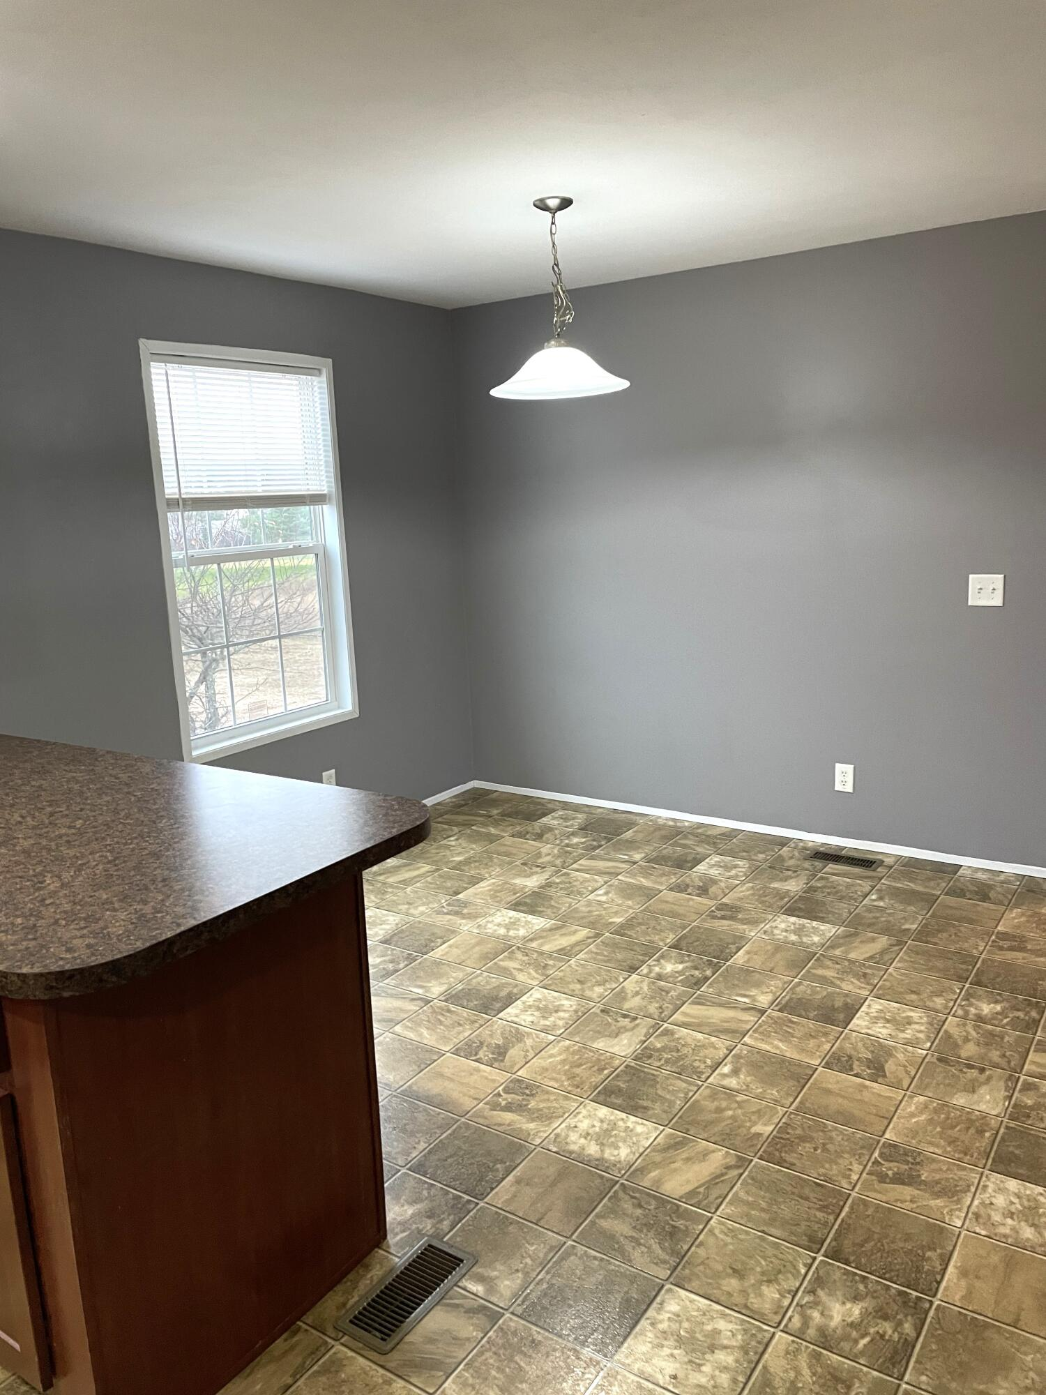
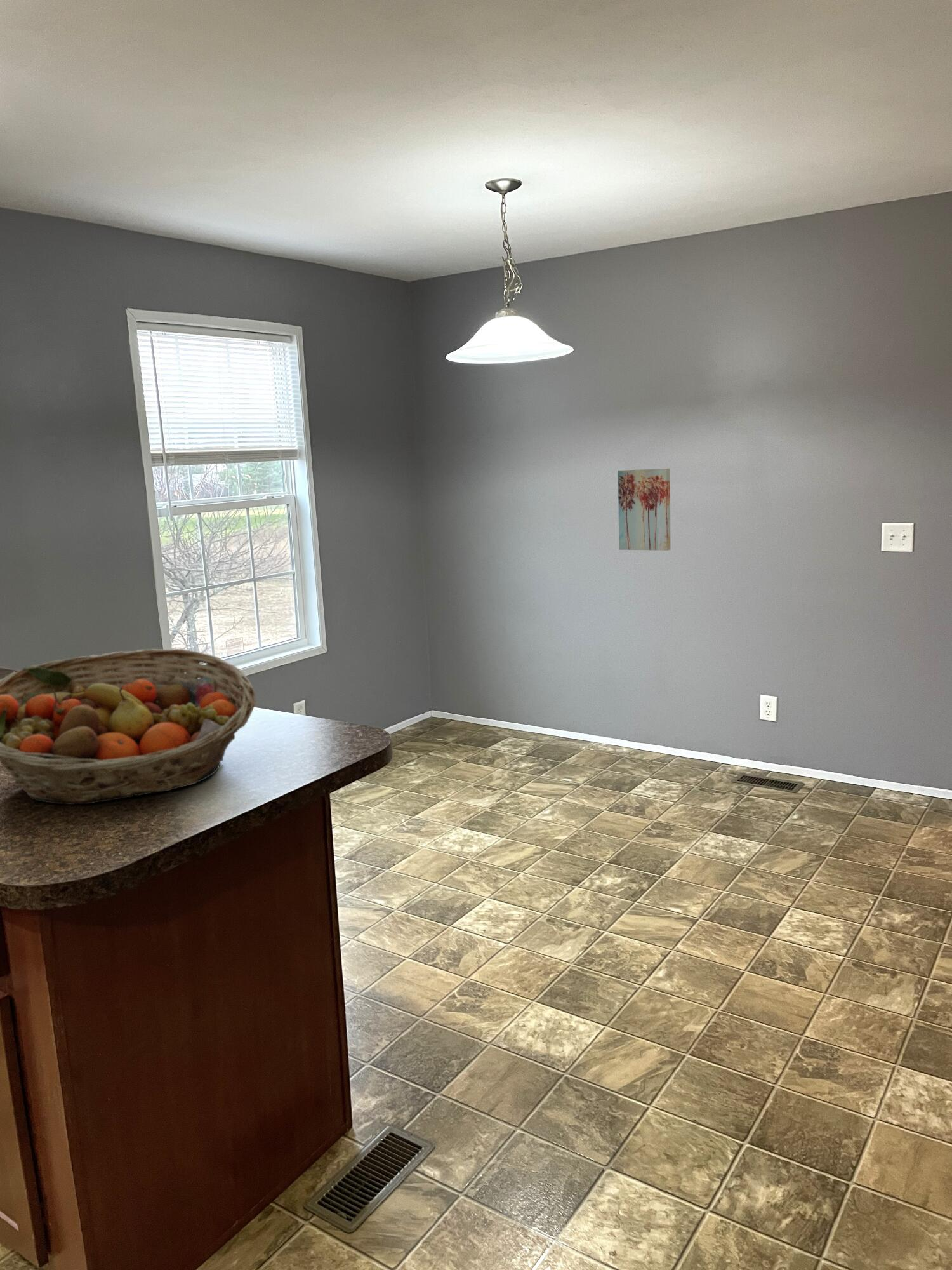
+ wall art [618,468,671,551]
+ fruit basket [0,648,256,805]
